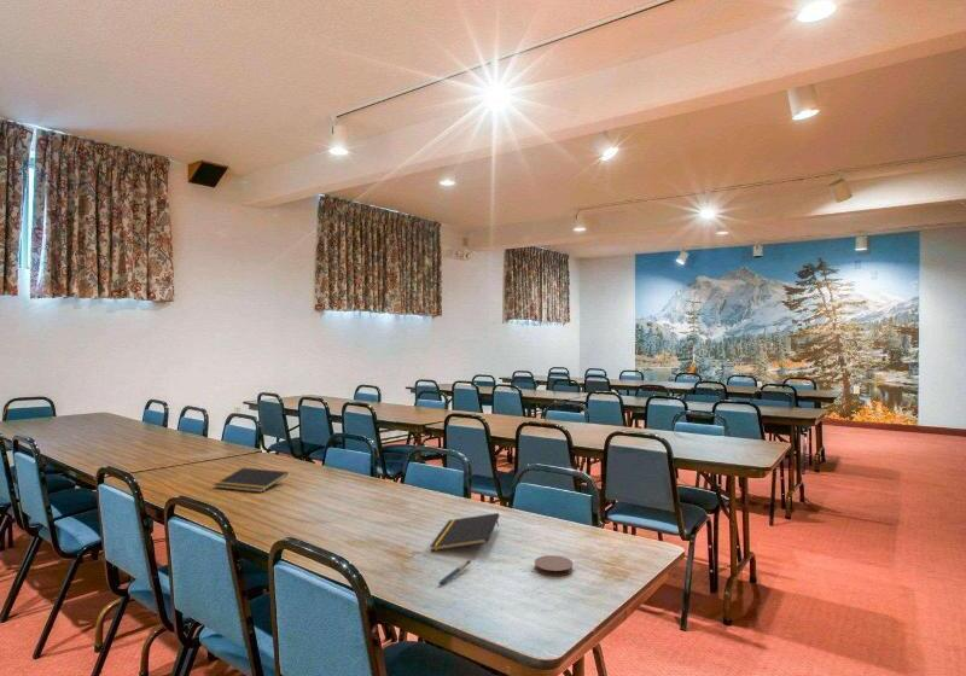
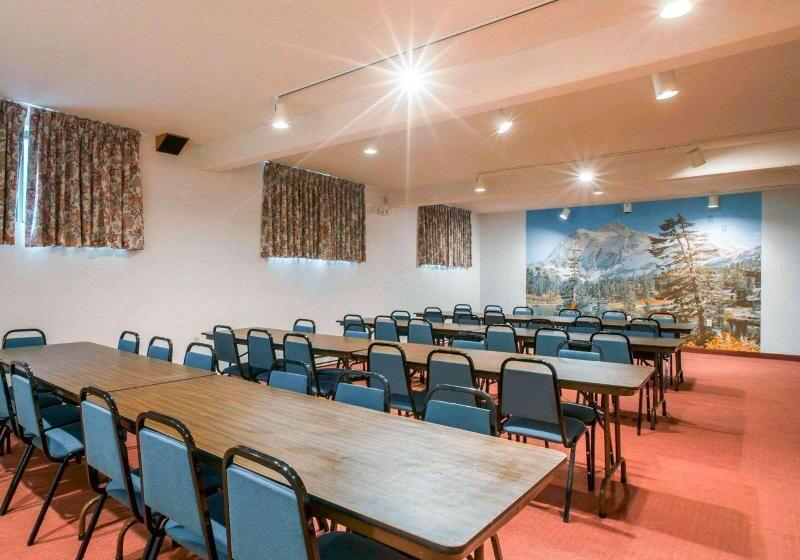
- pen [438,559,472,585]
- notepad [213,467,289,494]
- coaster [534,554,575,577]
- notepad [429,512,500,552]
